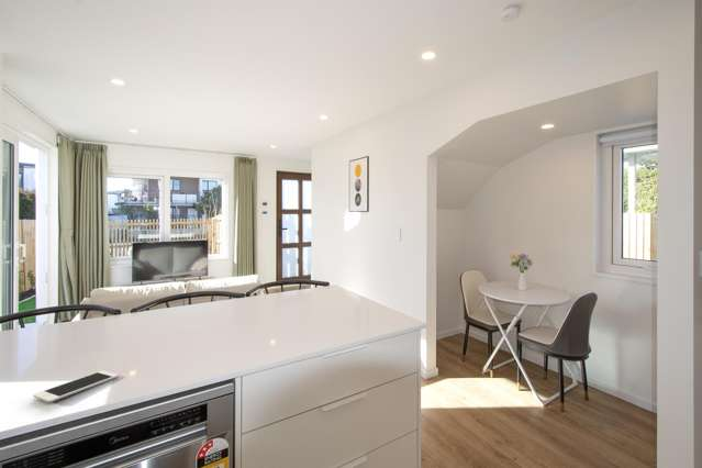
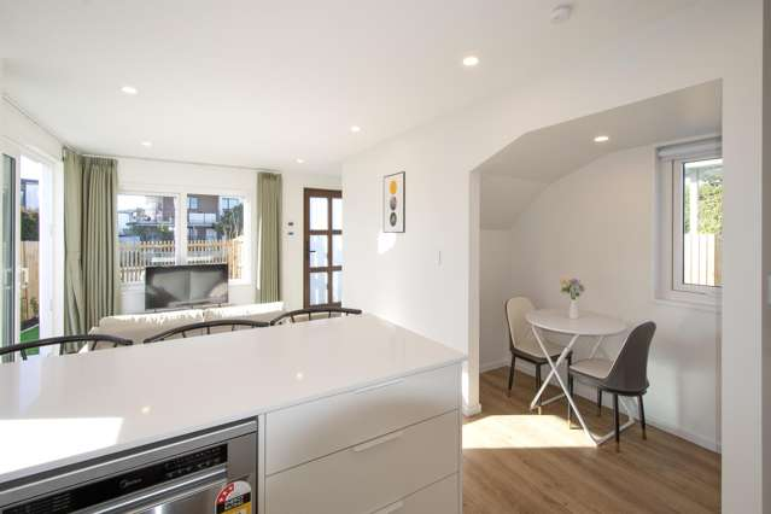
- cell phone [32,370,120,403]
